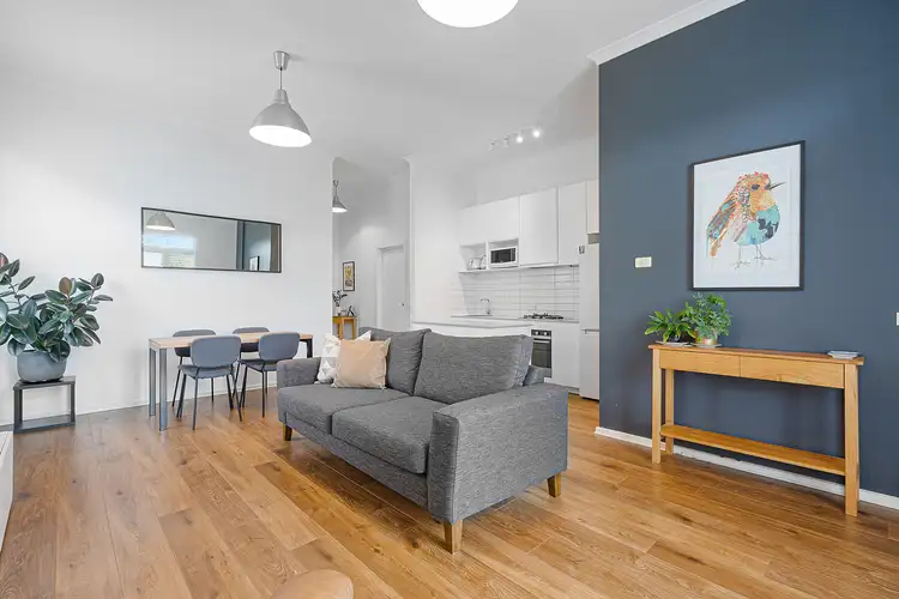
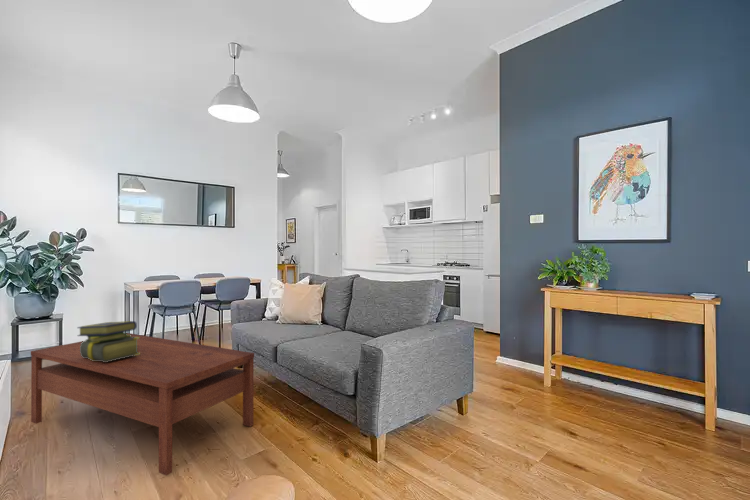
+ coffee table [30,332,255,477]
+ stack of books [76,320,140,362]
